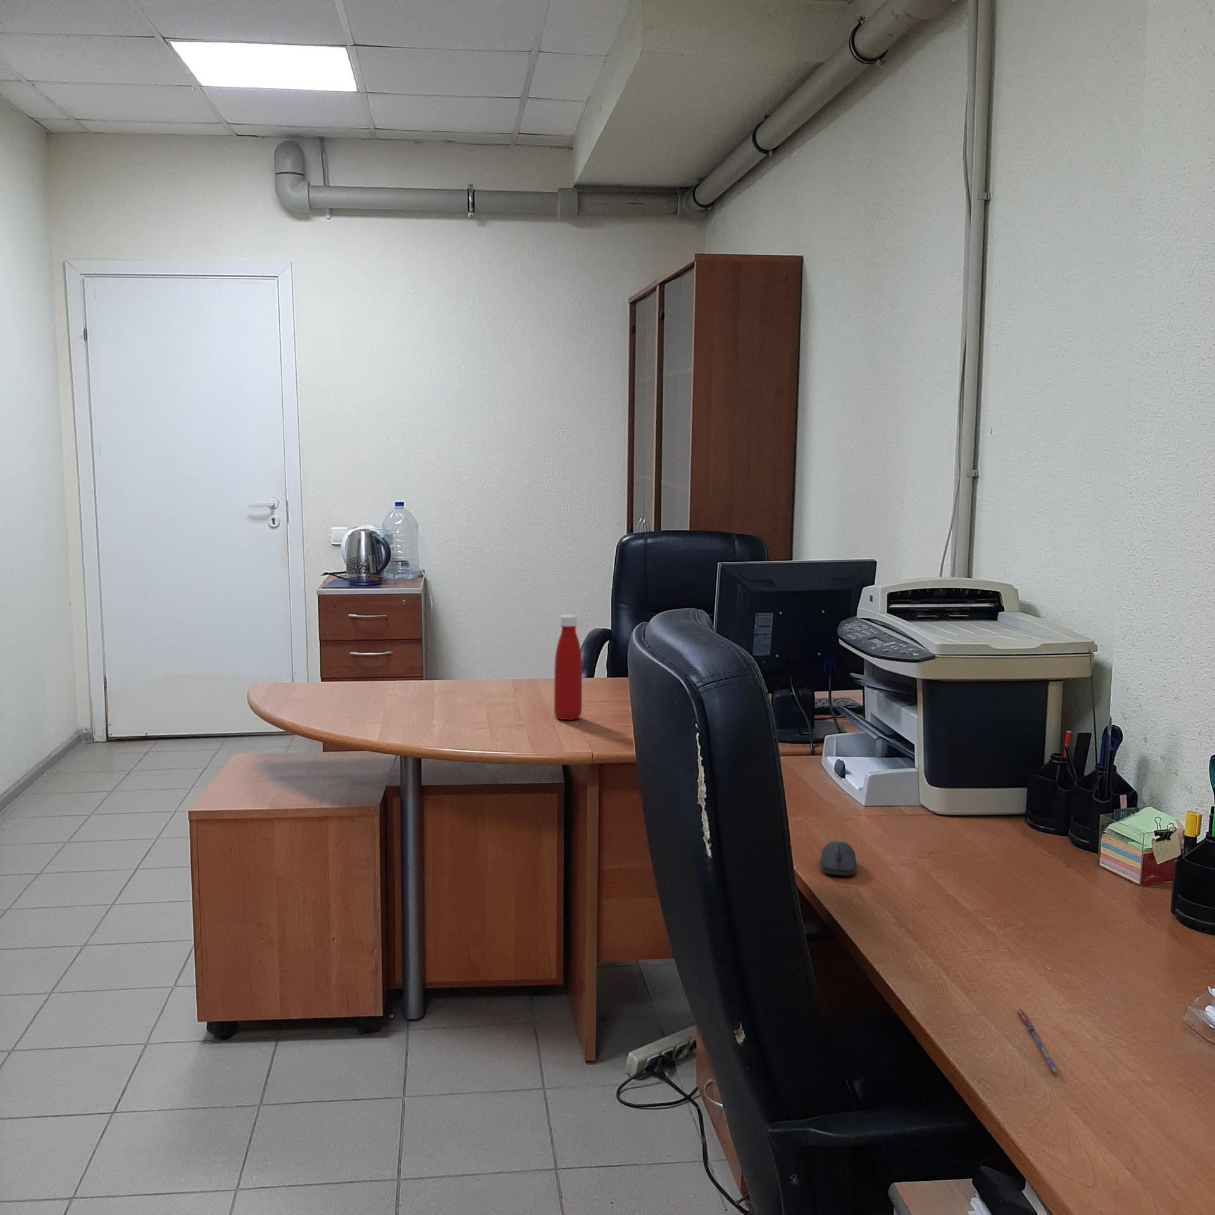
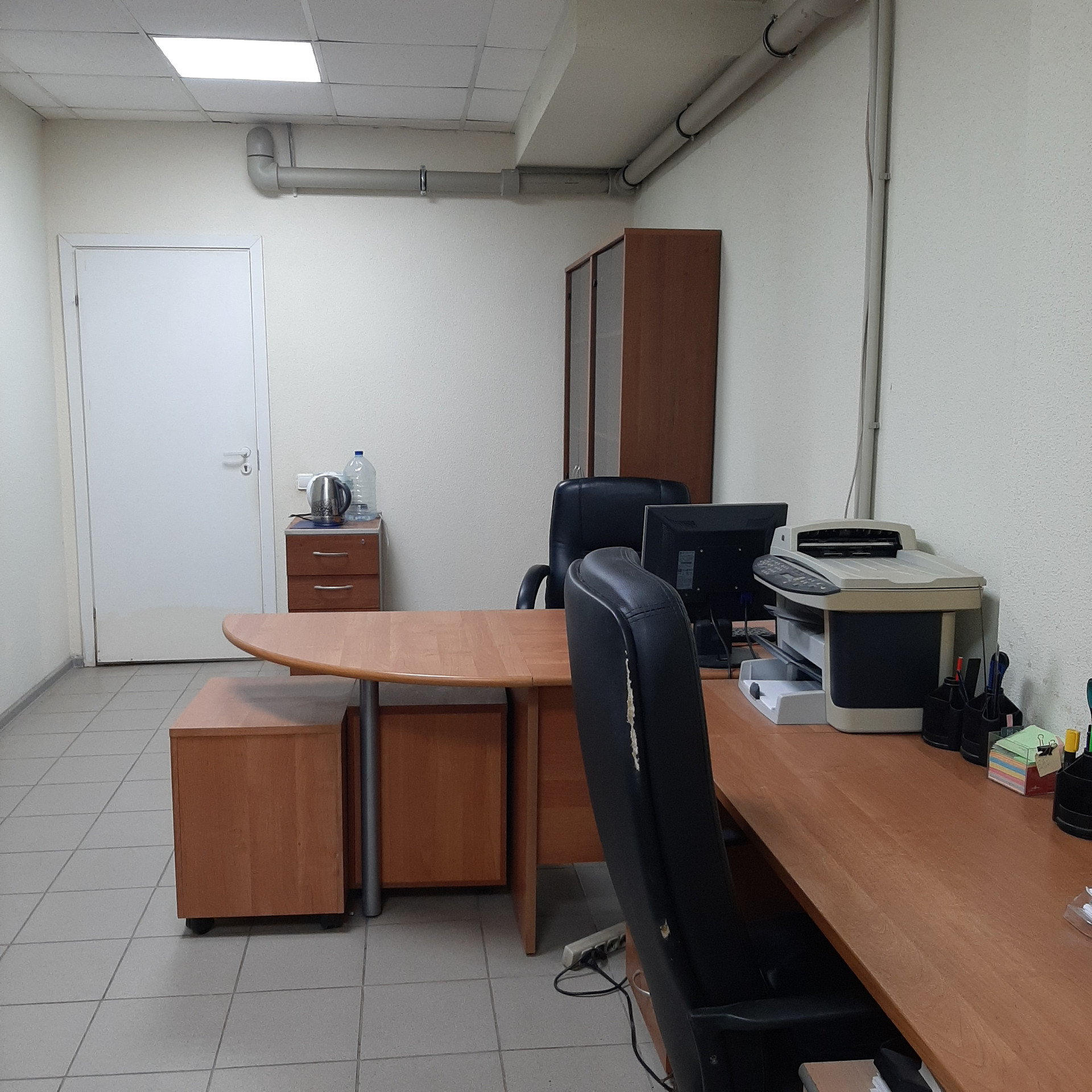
- pen [1016,1008,1060,1075]
- computer mouse [820,840,858,876]
- bottle [554,614,583,721]
